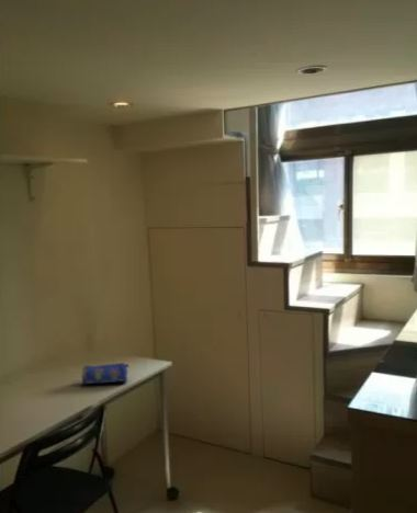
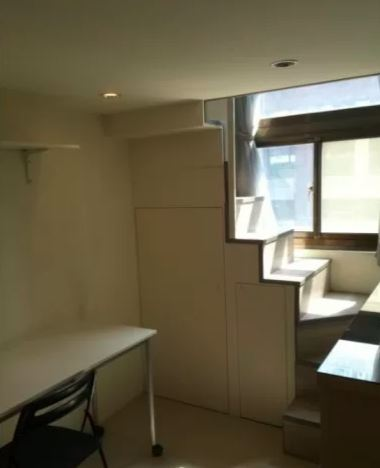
- pencil case [80,362,129,385]
